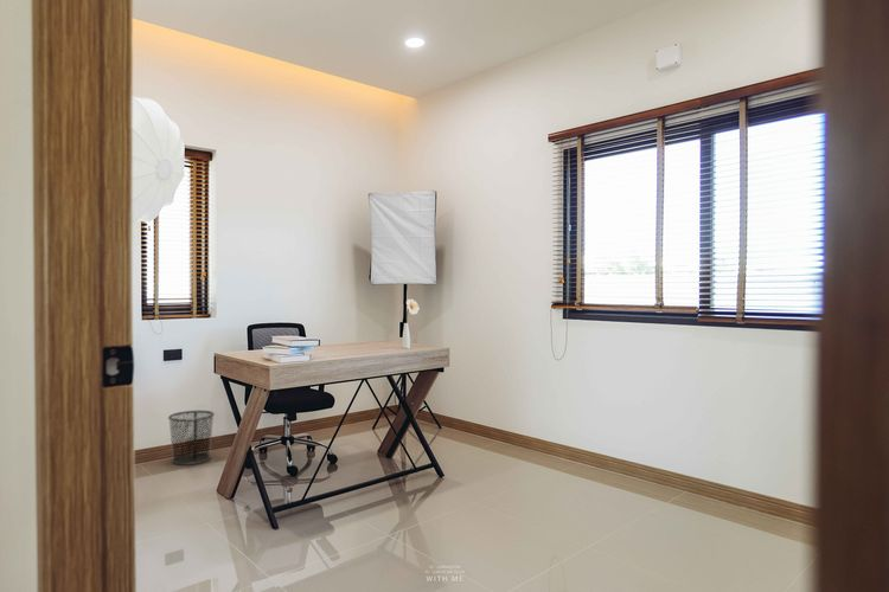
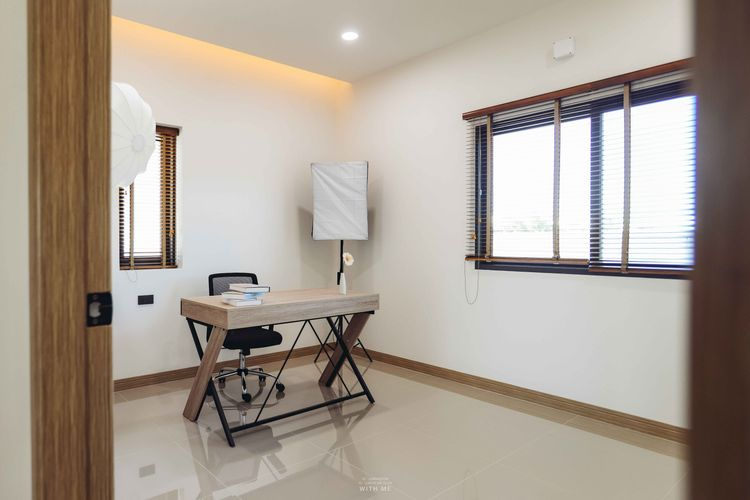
- waste bin [167,410,216,466]
